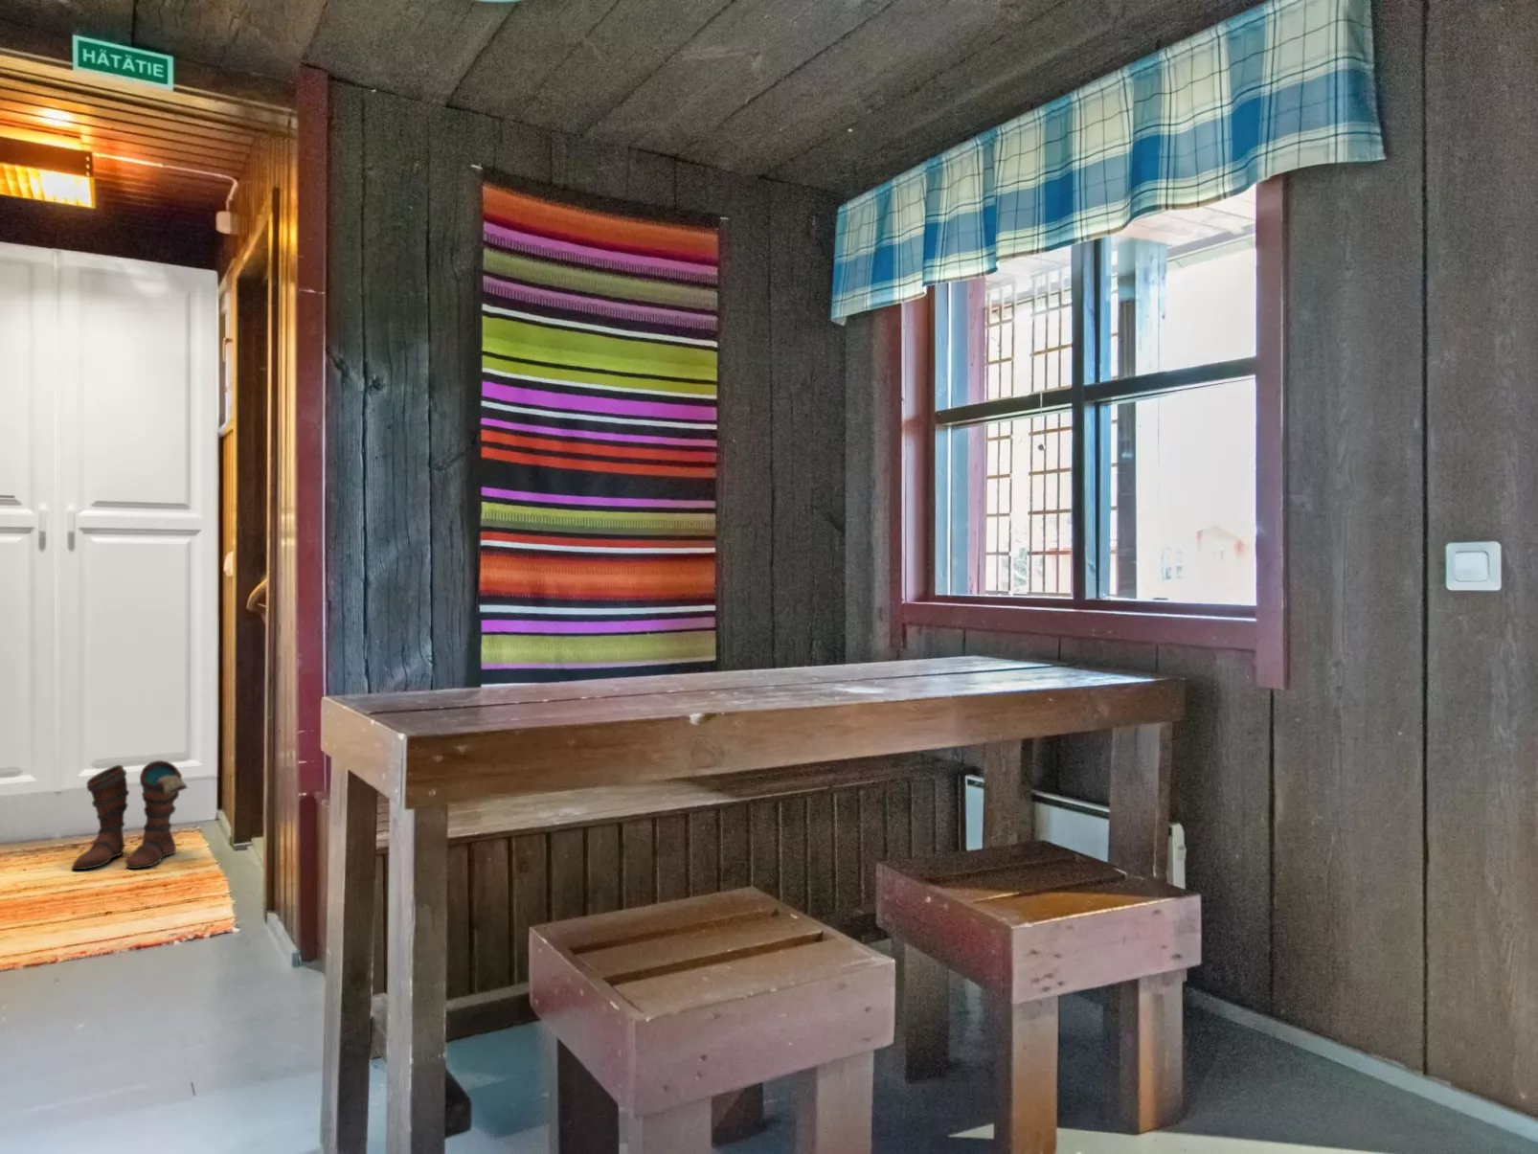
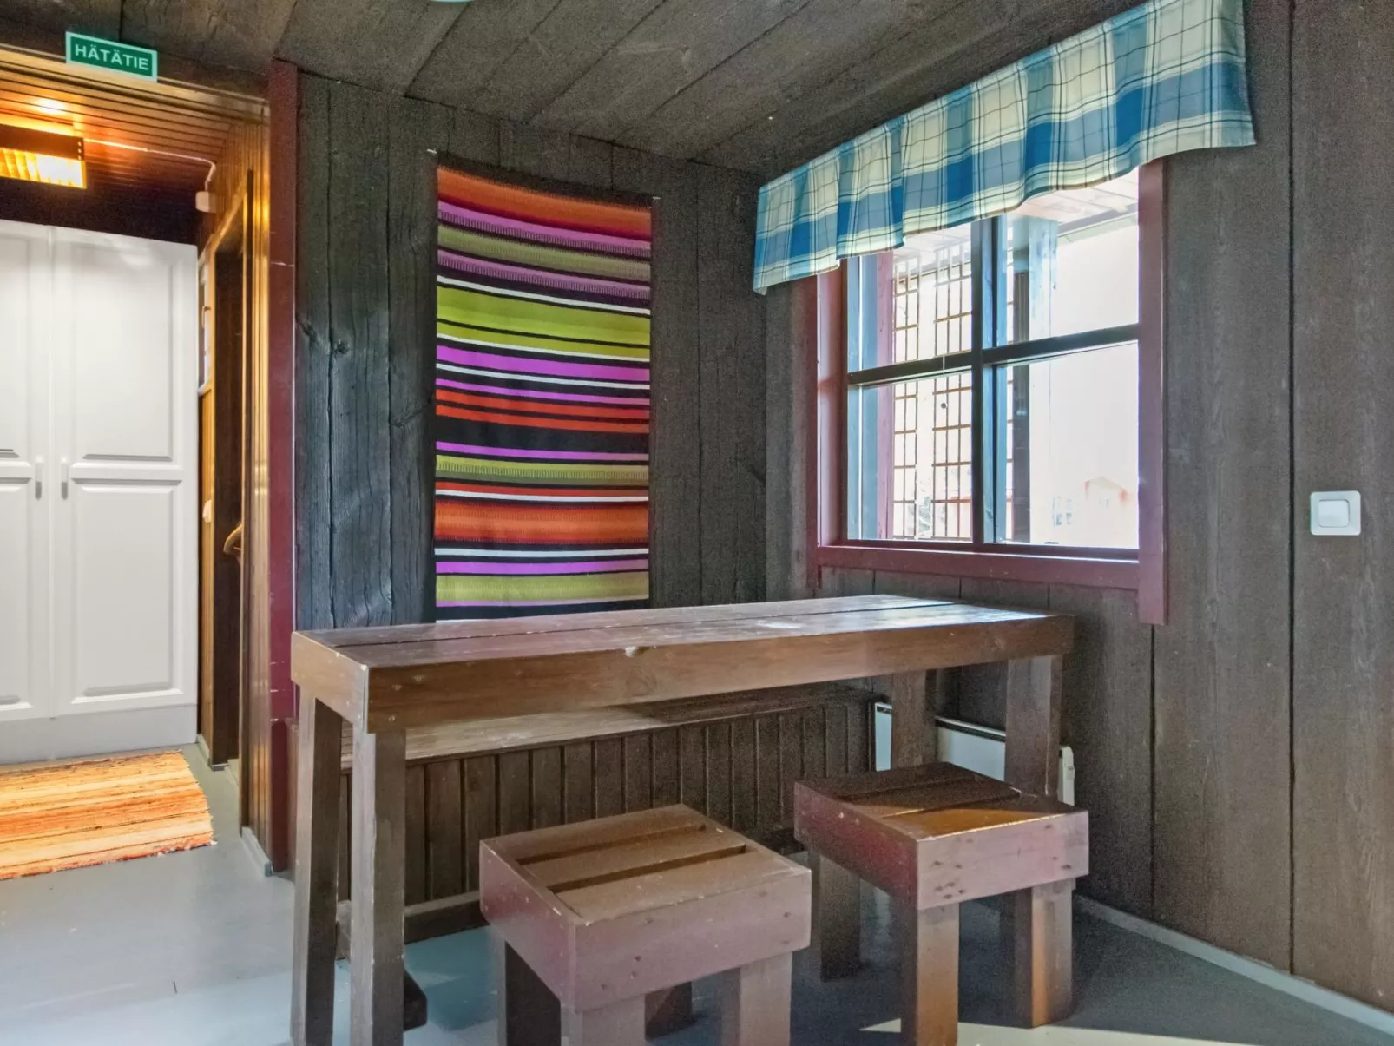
- boots [70,760,189,870]
